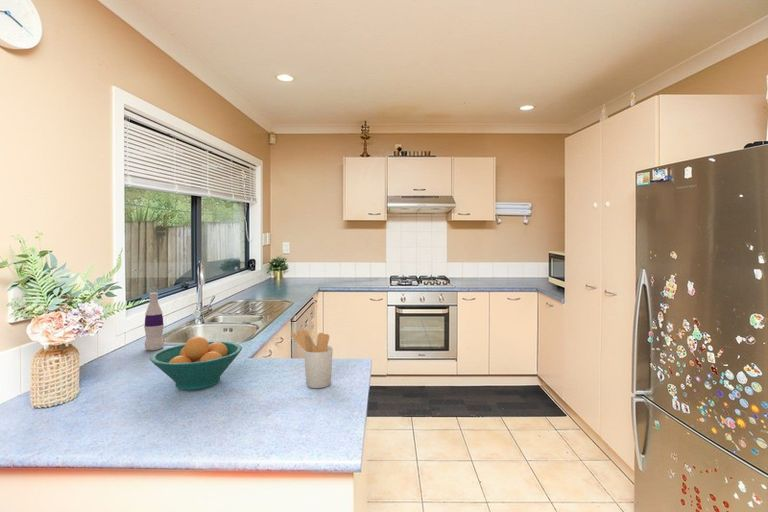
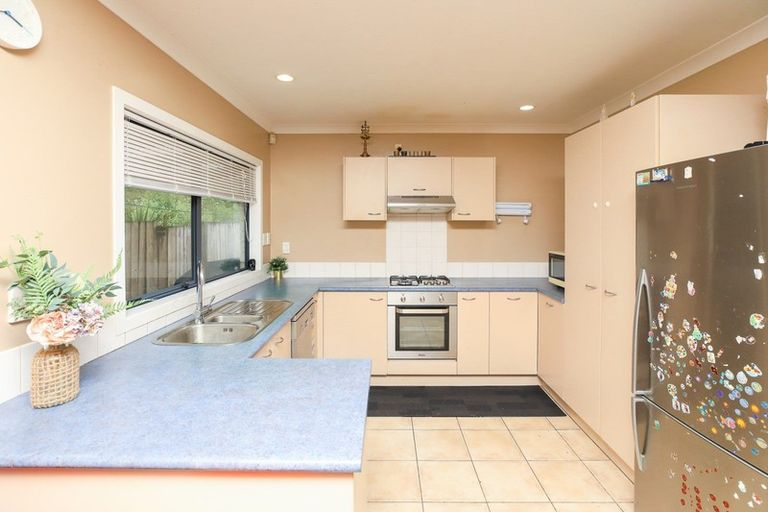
- utensil holder [290,329,334,389]
- bottle [143,292,165,351]
- fruit bowl [149,336,243,391]
